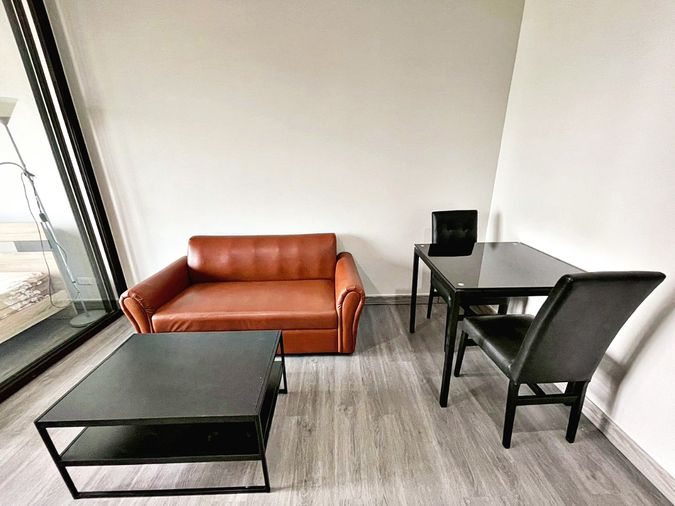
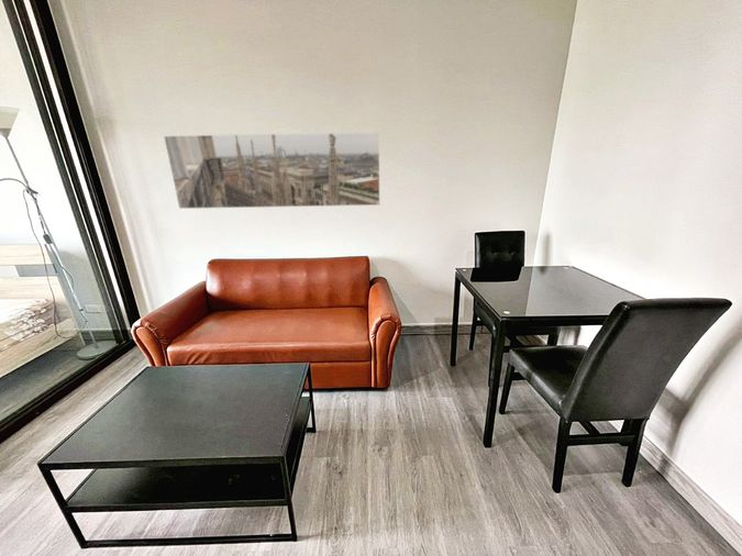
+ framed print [163,131,381,210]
